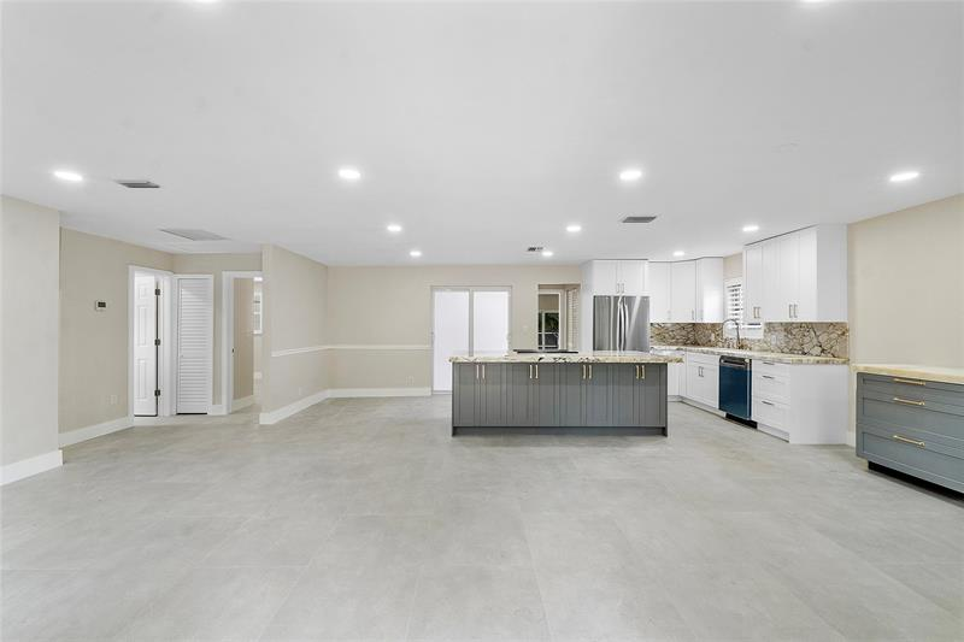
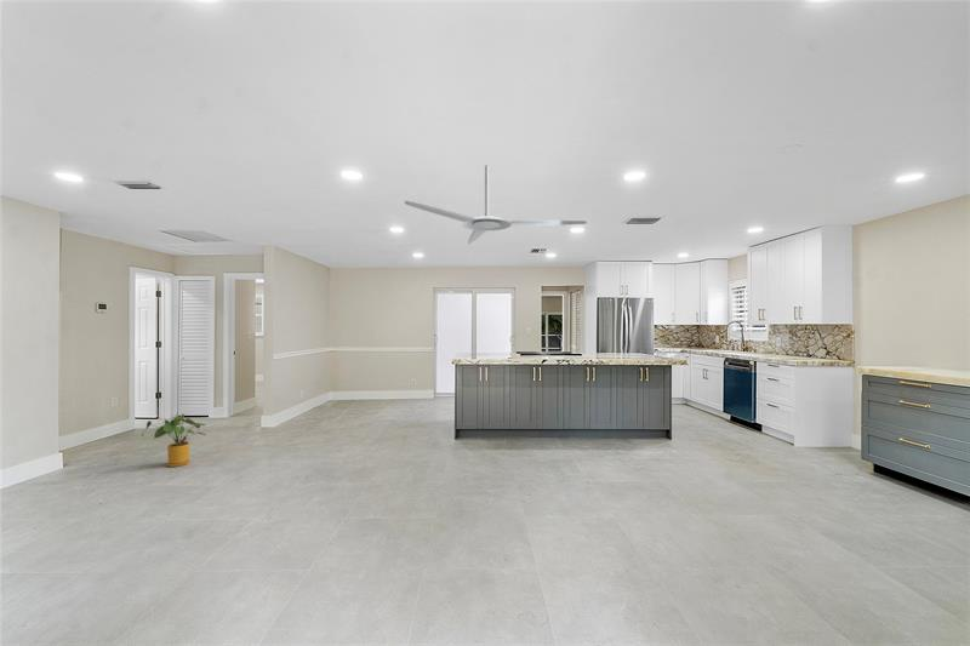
+ ceiling fan [404,164,588,245]
+ house plant [141,413,207,468]
